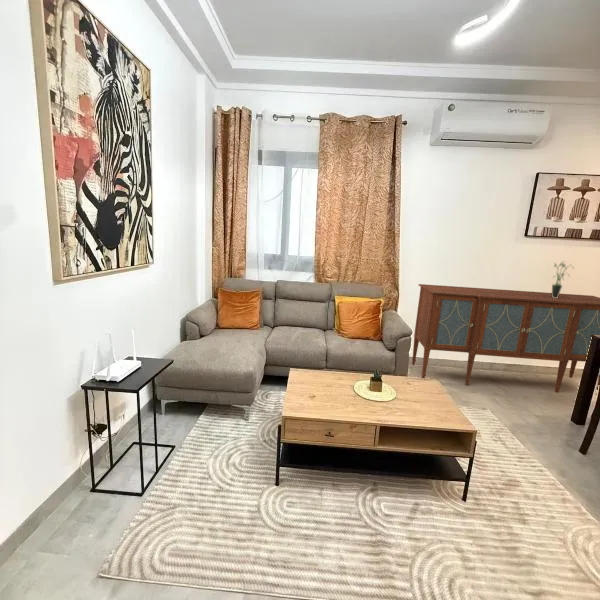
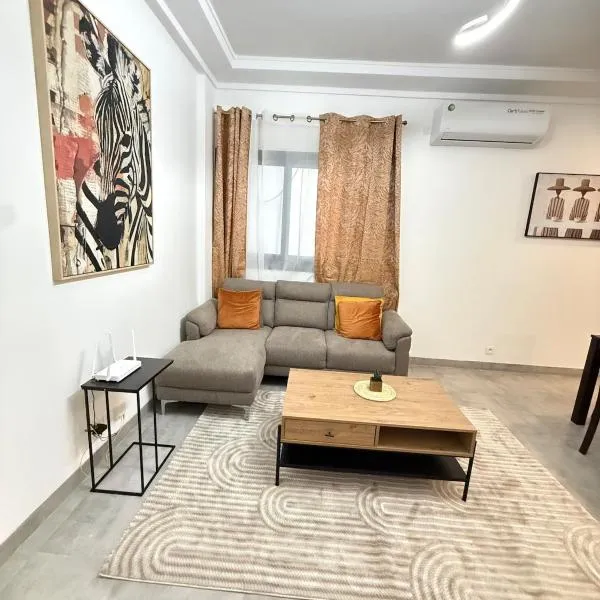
- sideboard [411,283,600,395]
- potted plant [551,260,575,298]
